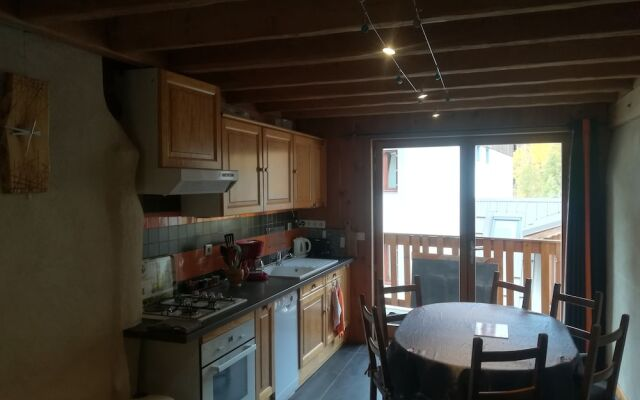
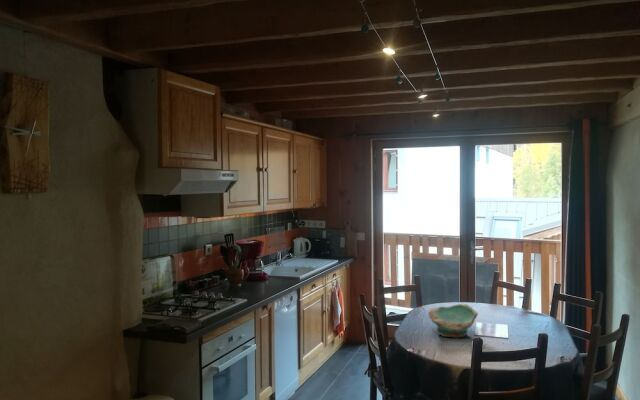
+ bowl [427,303,479,338]
